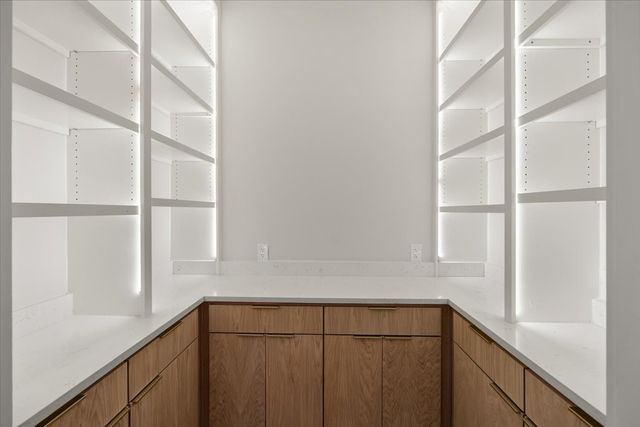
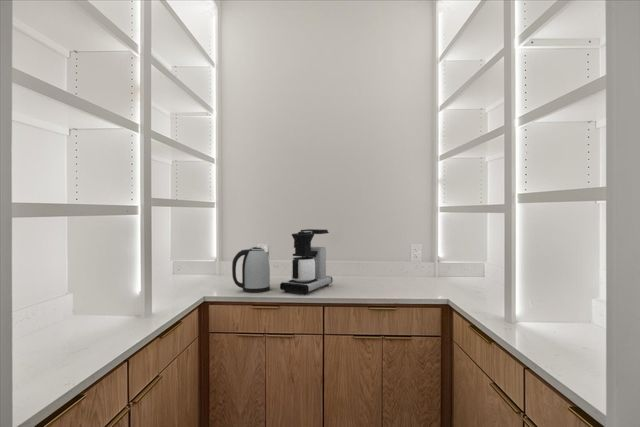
+ coffee maker [279,228,333,295]
+ kettle [231,246,271,293]
